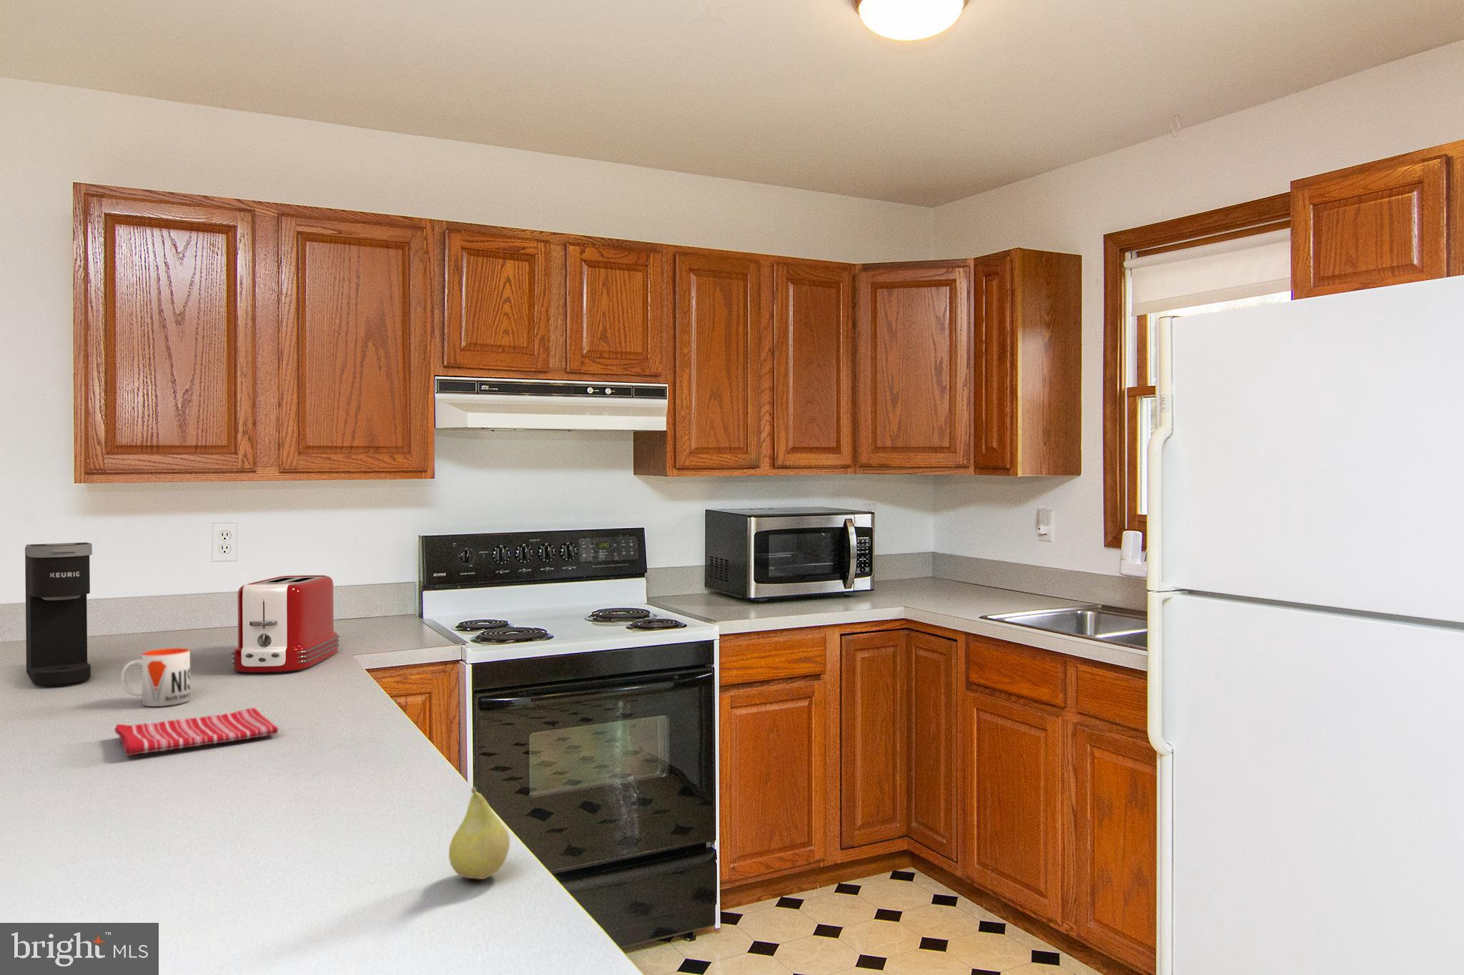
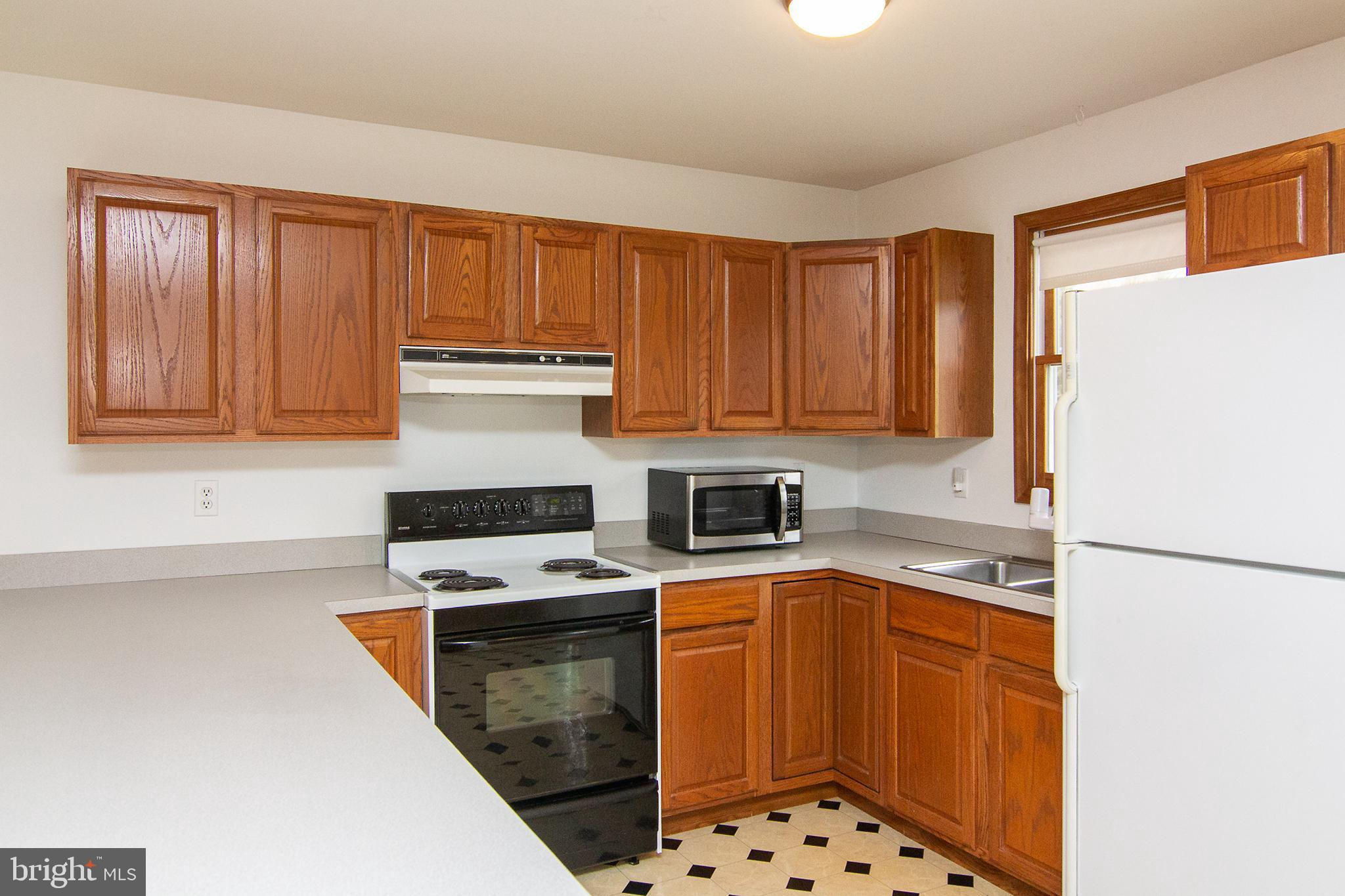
- toaster [231,575,341,672]
- dish towel [113,707,279,756]
- fruit [448,786,510,880]
- mug [120,647,190,707]
- coffee maker [24,542,93,687]
